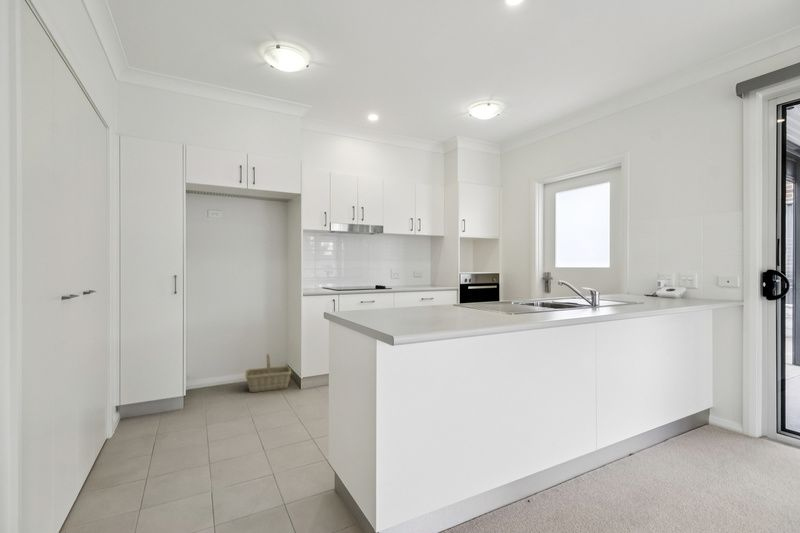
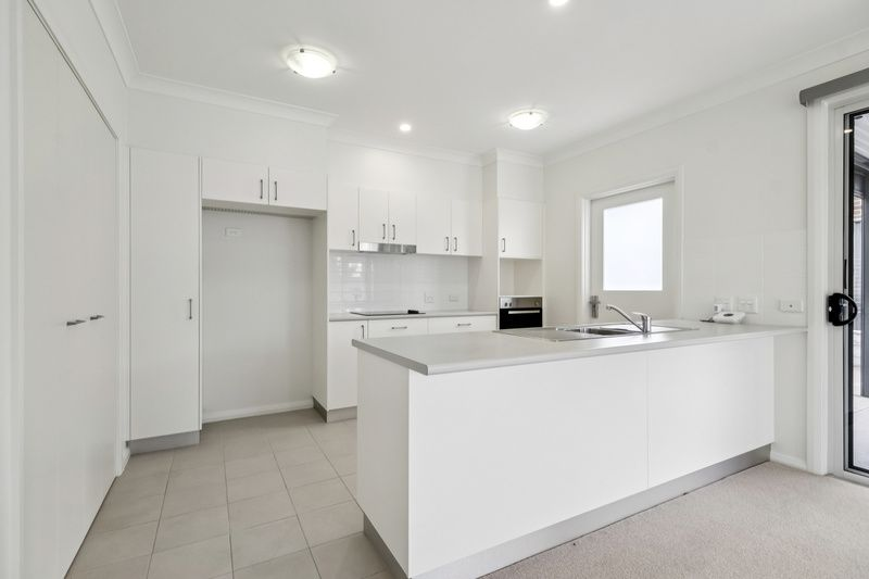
- basket [244,353,292,393]
